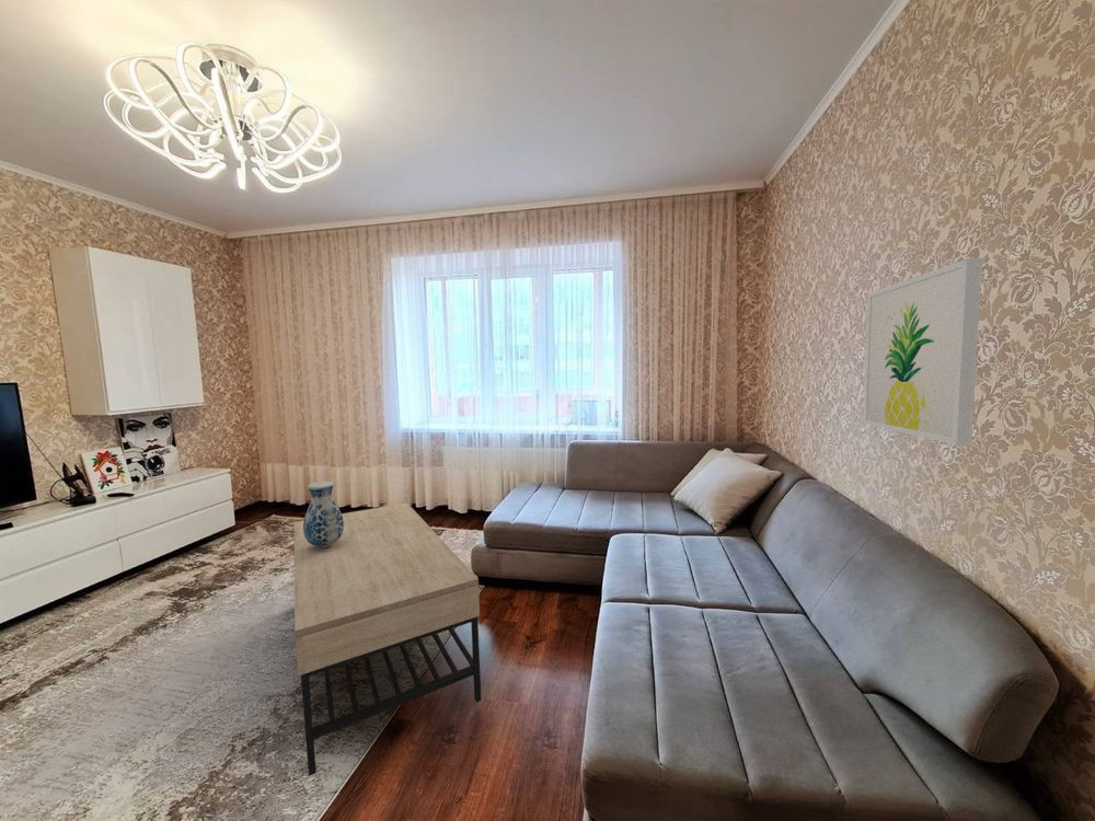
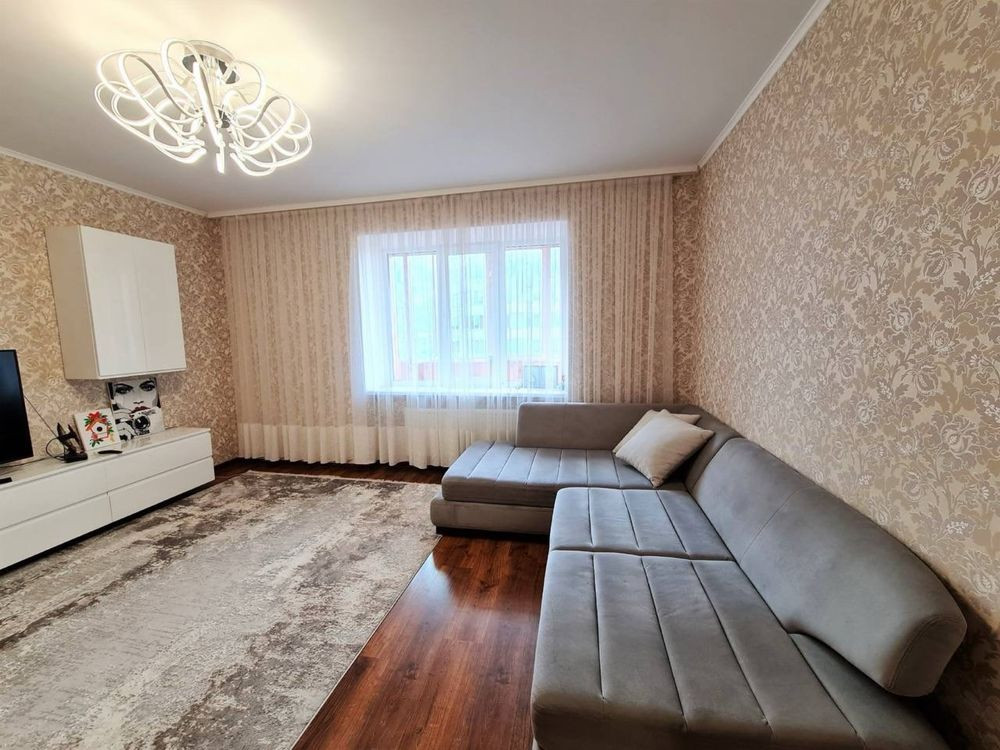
- wall art [863,257,983,447]
- vase [303,481,344,547]
- coffee table [293,501,482,777]
